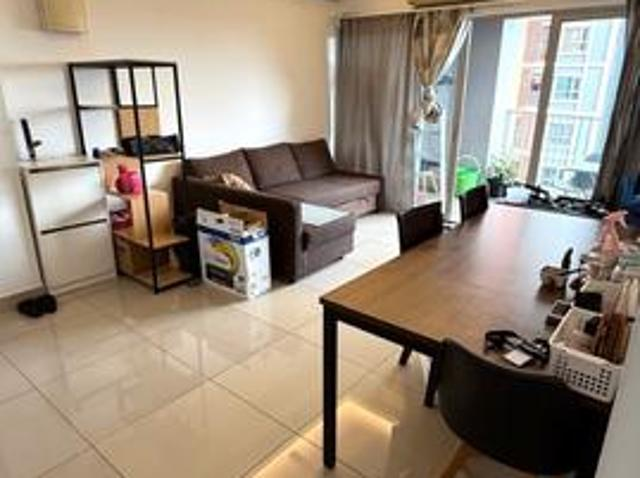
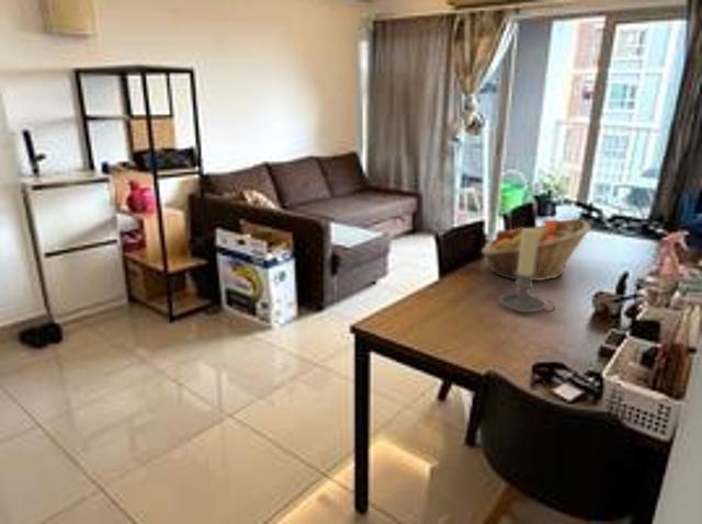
+ fruit basket [480,218,592,282]
+ candle holder [498,227,556,314]
